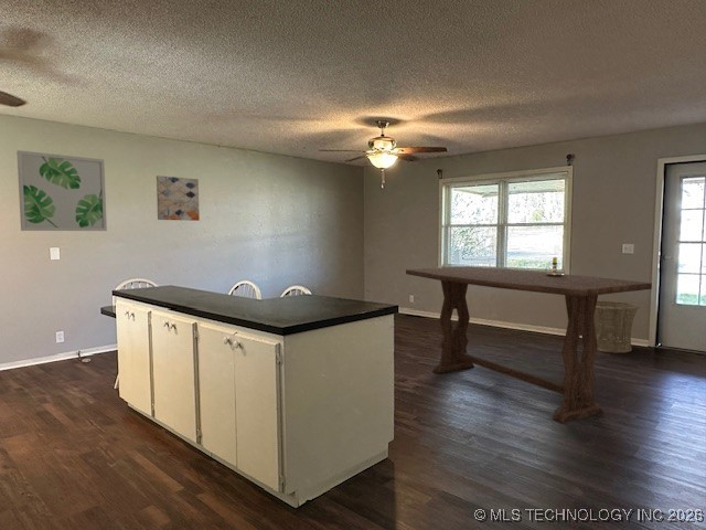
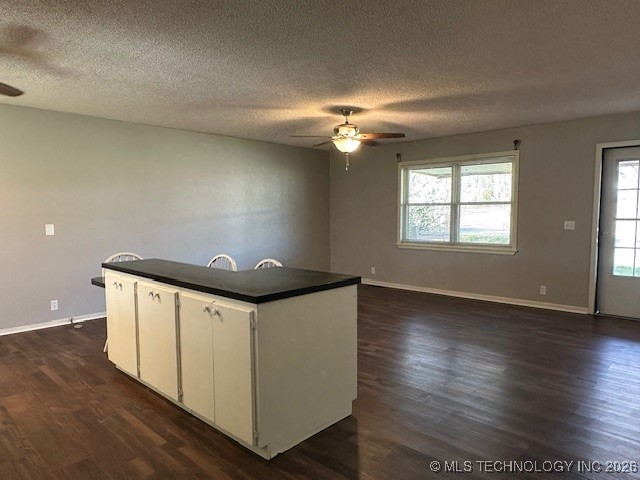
- basket [593,299,640,353]
- candlestick [545,256,565,276]
- dining table [405,266,653,425]
- wall art [15,149,108,232]
- wall art [156,174,201,222]
